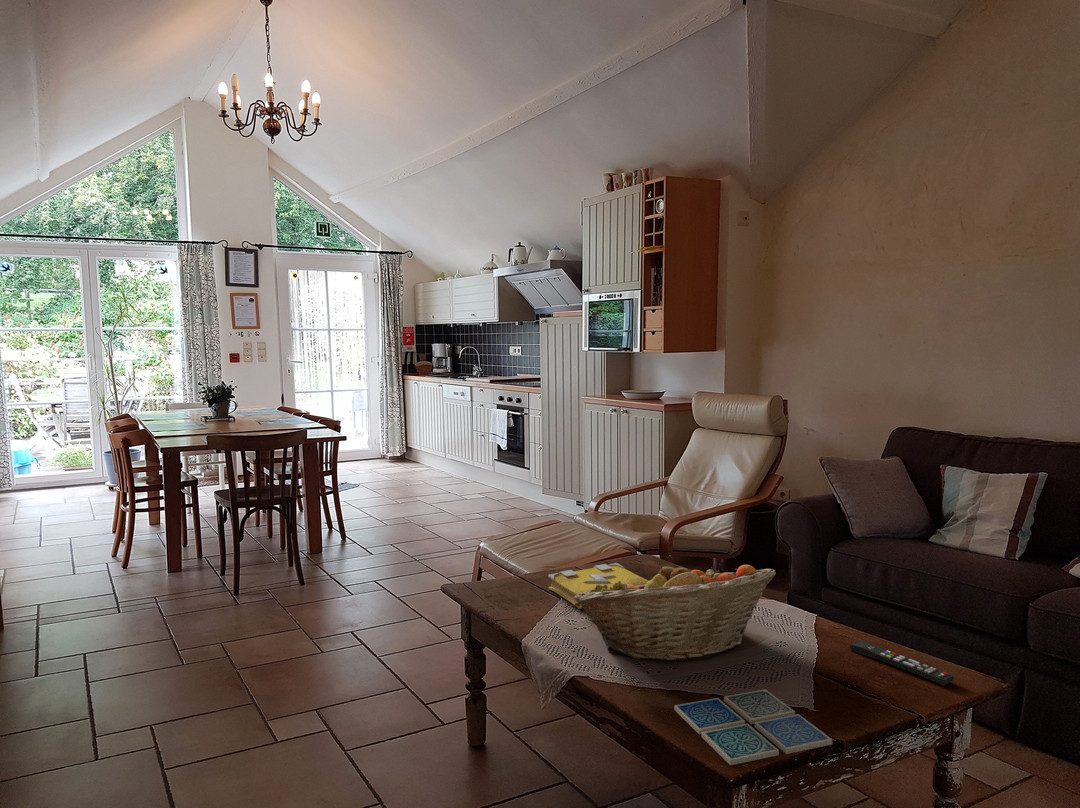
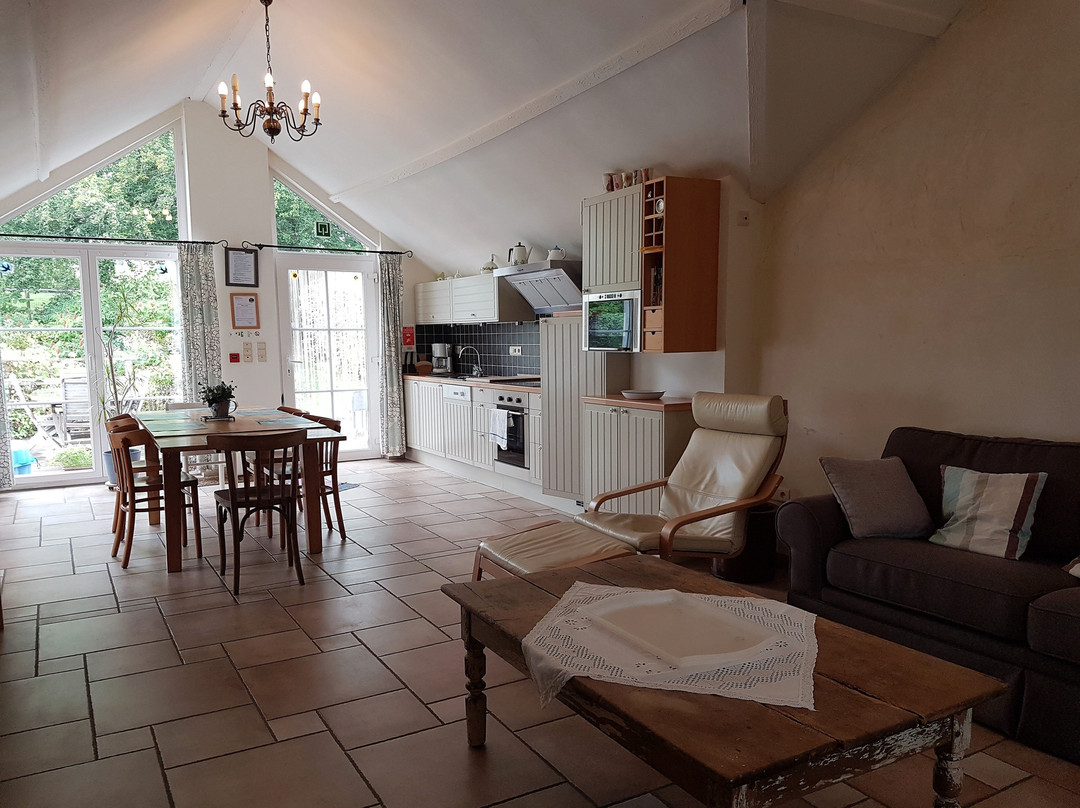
- spell book [547,562,649,610]
- drink coaster [673,688,833,766]
- fruit basket [574,562,777,662]
- remote control [849,640,955,686]
